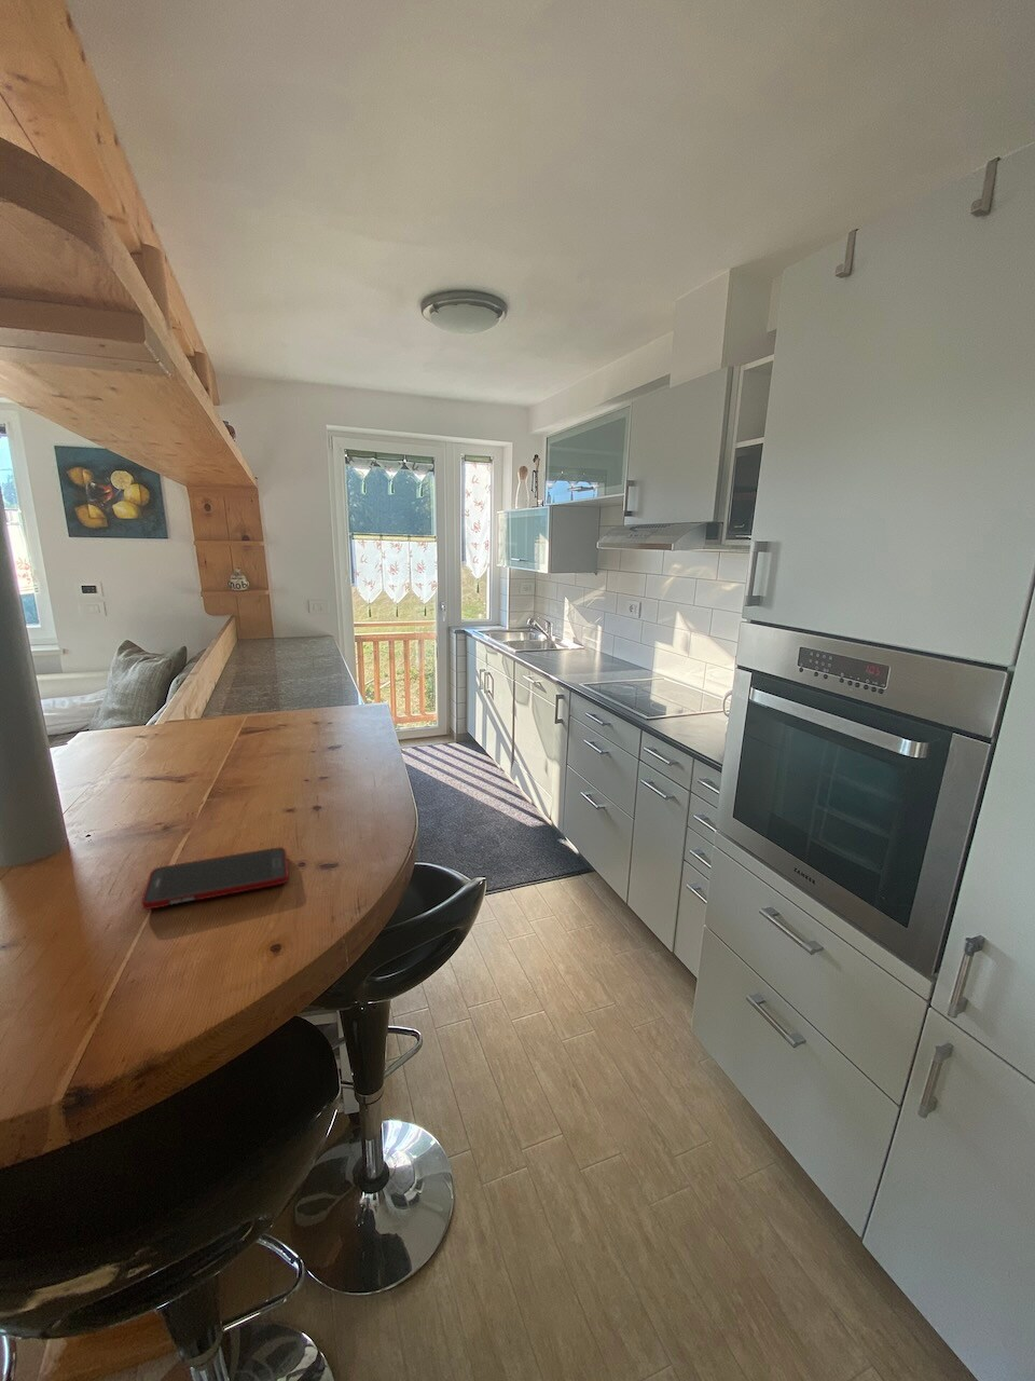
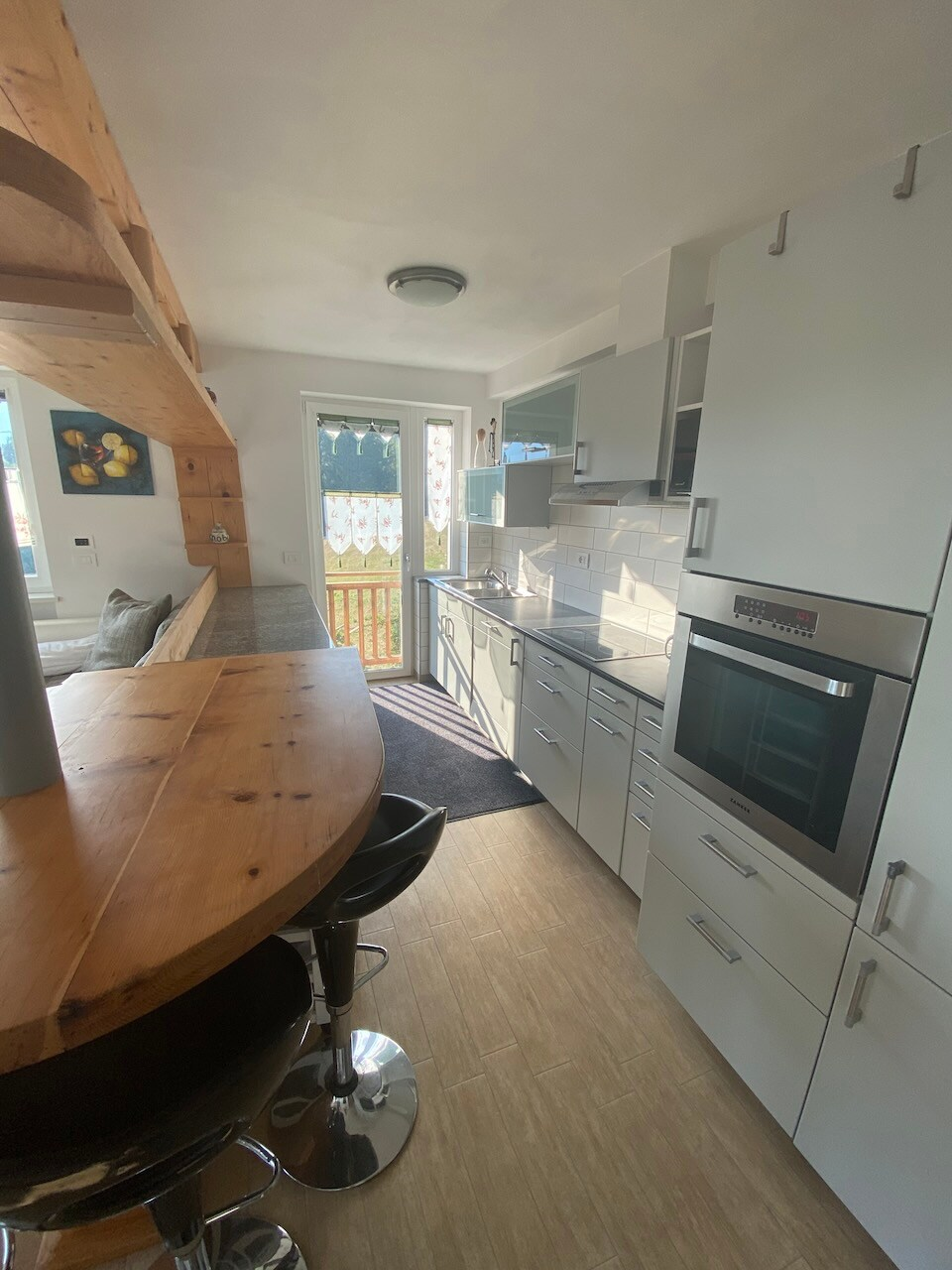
- cell phone [140,846,290,910]
